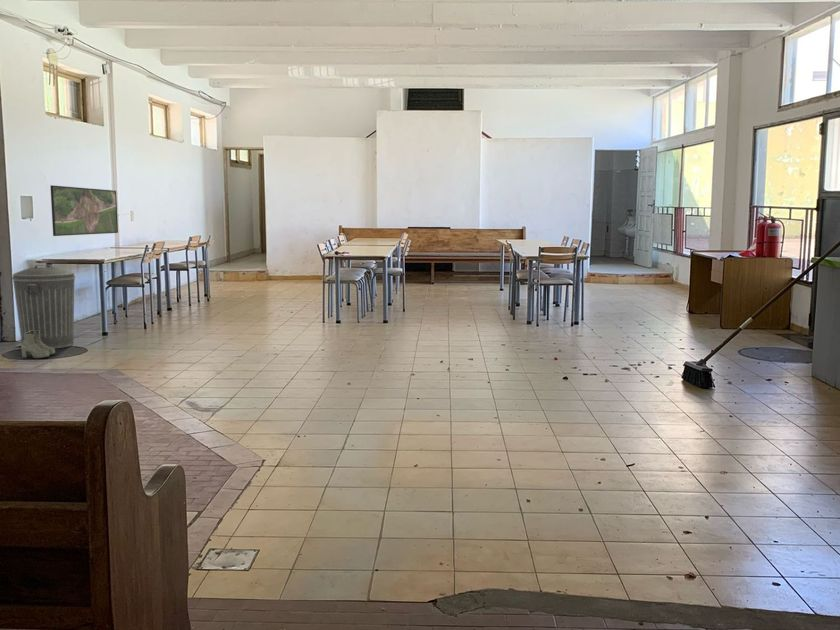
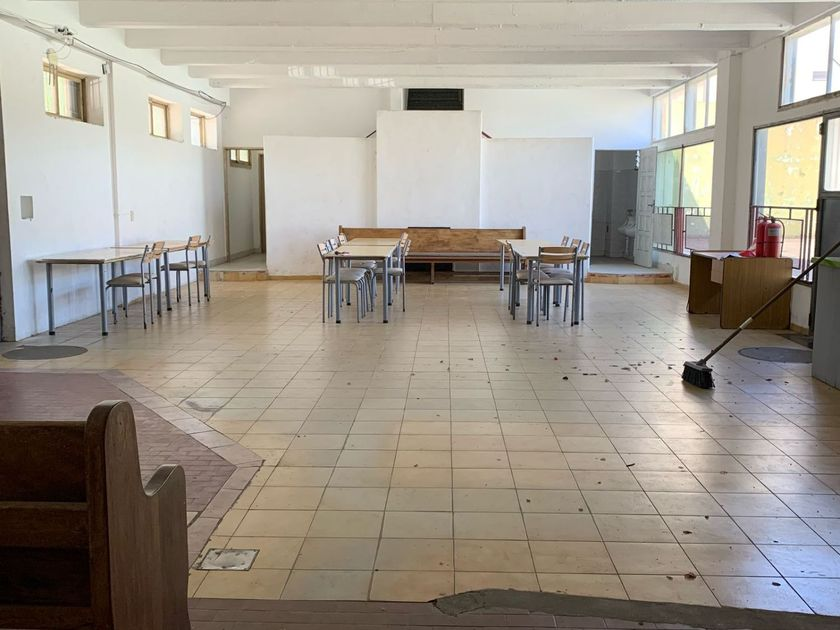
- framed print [49,184,119,237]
- boots [20,331,56,359]
- trash can [11,264,76,349]
